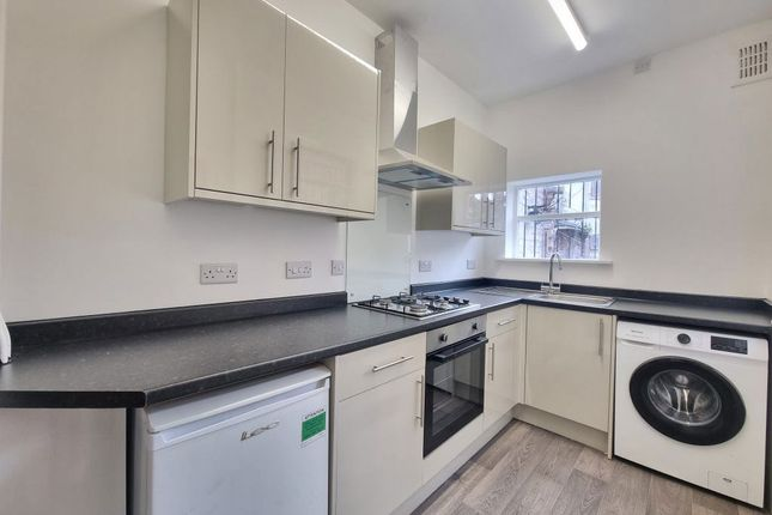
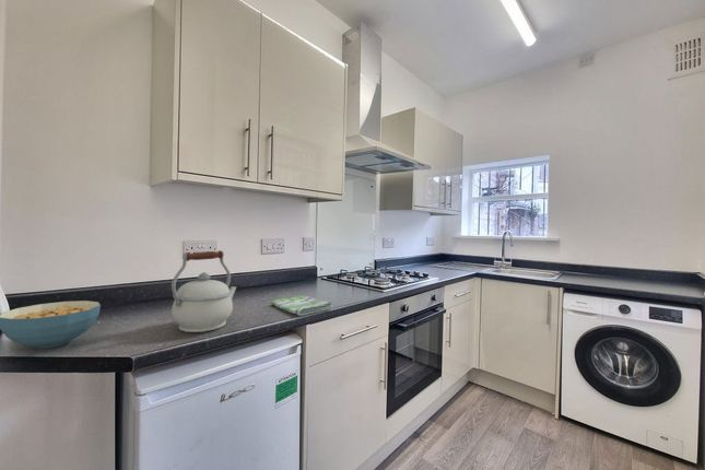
+ dish towel [270,294,334,317]
+ kettle [171,249,237,333]
+ cereal bowl [0,299,102,350]
